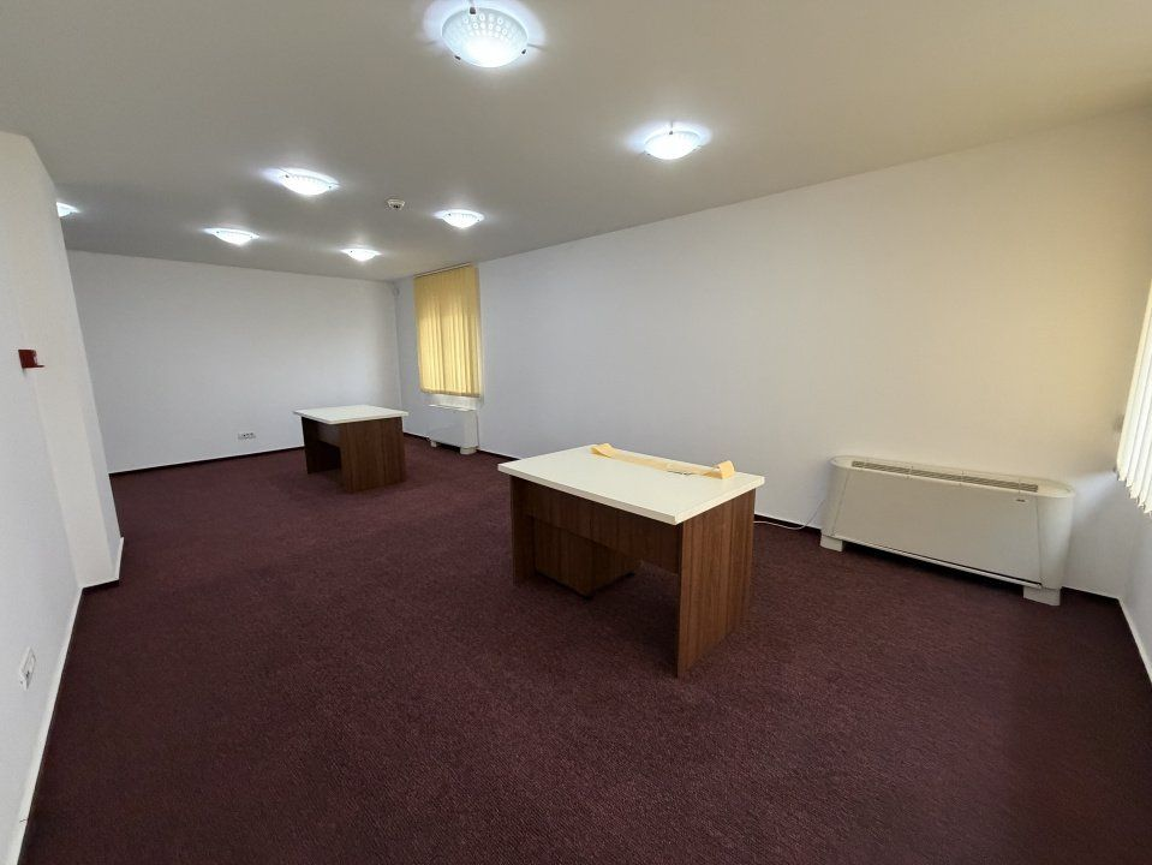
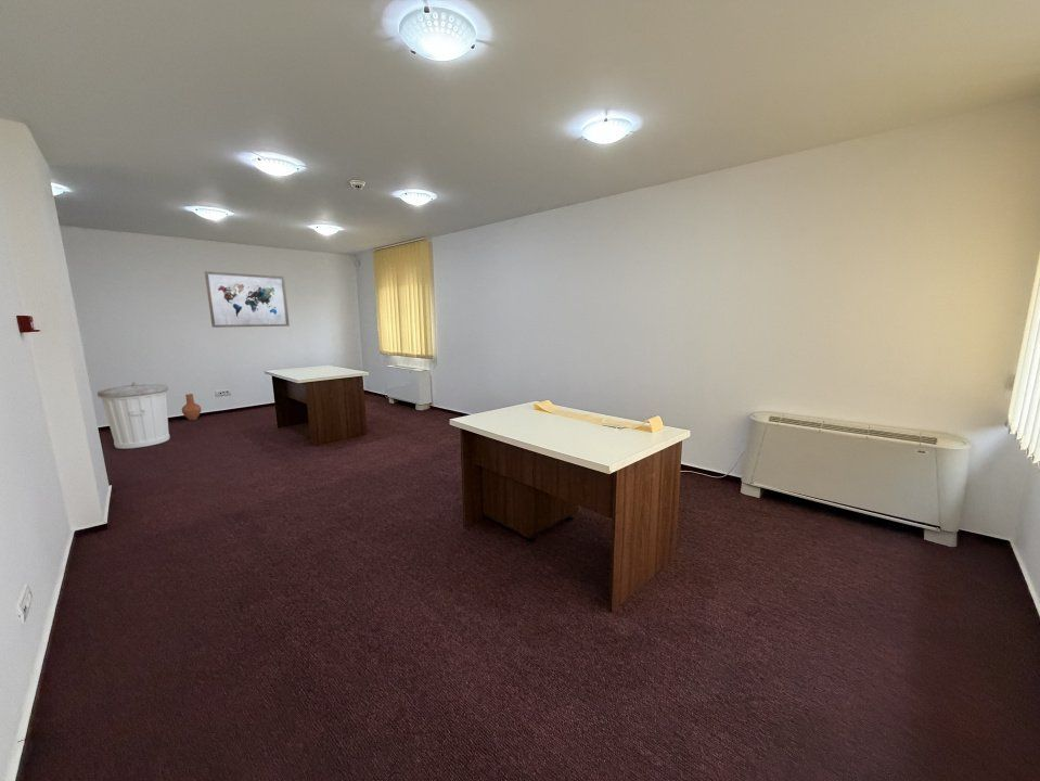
+ trash can [97,382,171,450]
+ vase [181,393,202,421]
+ wall art [204,270,291,329]
